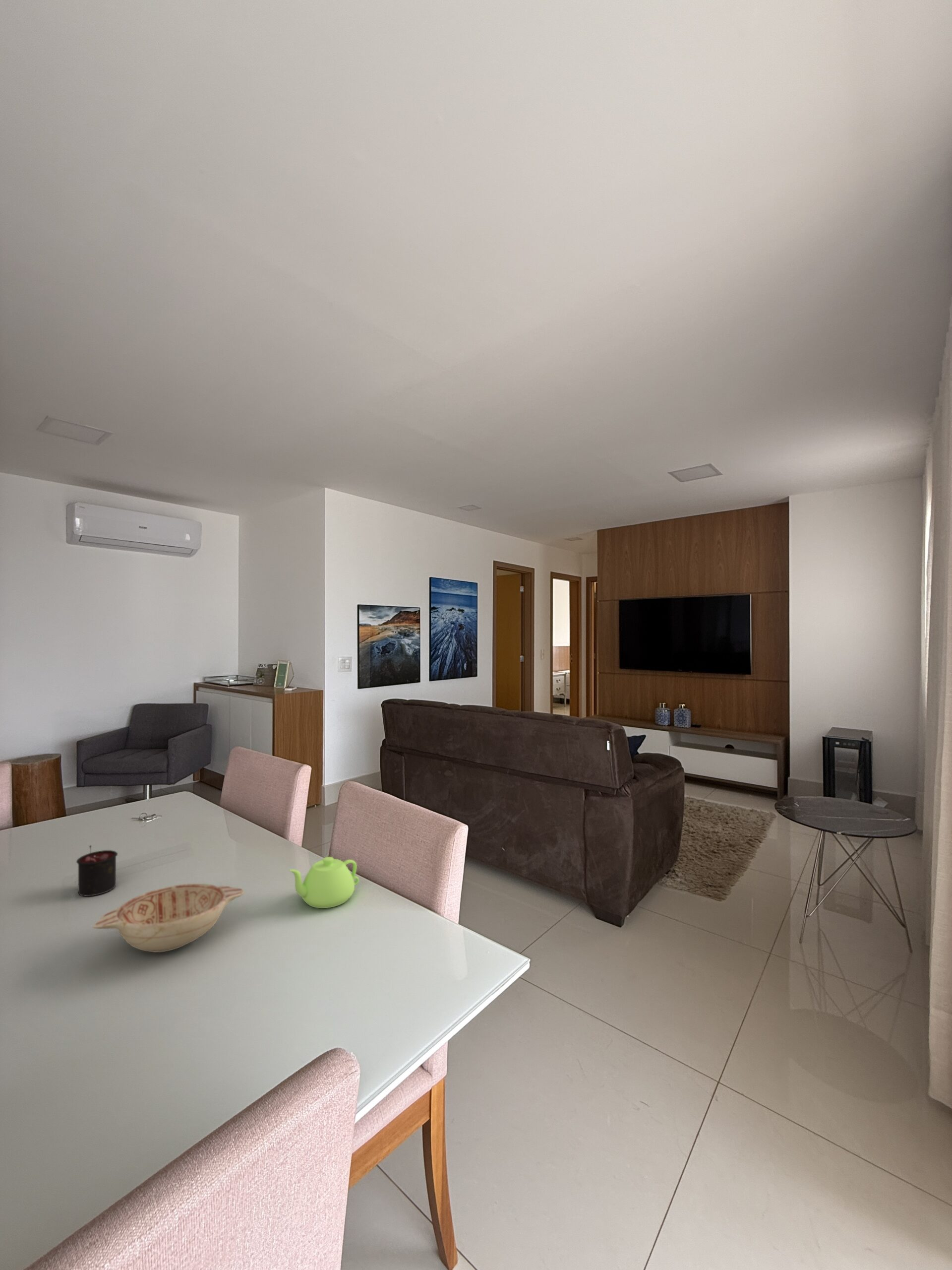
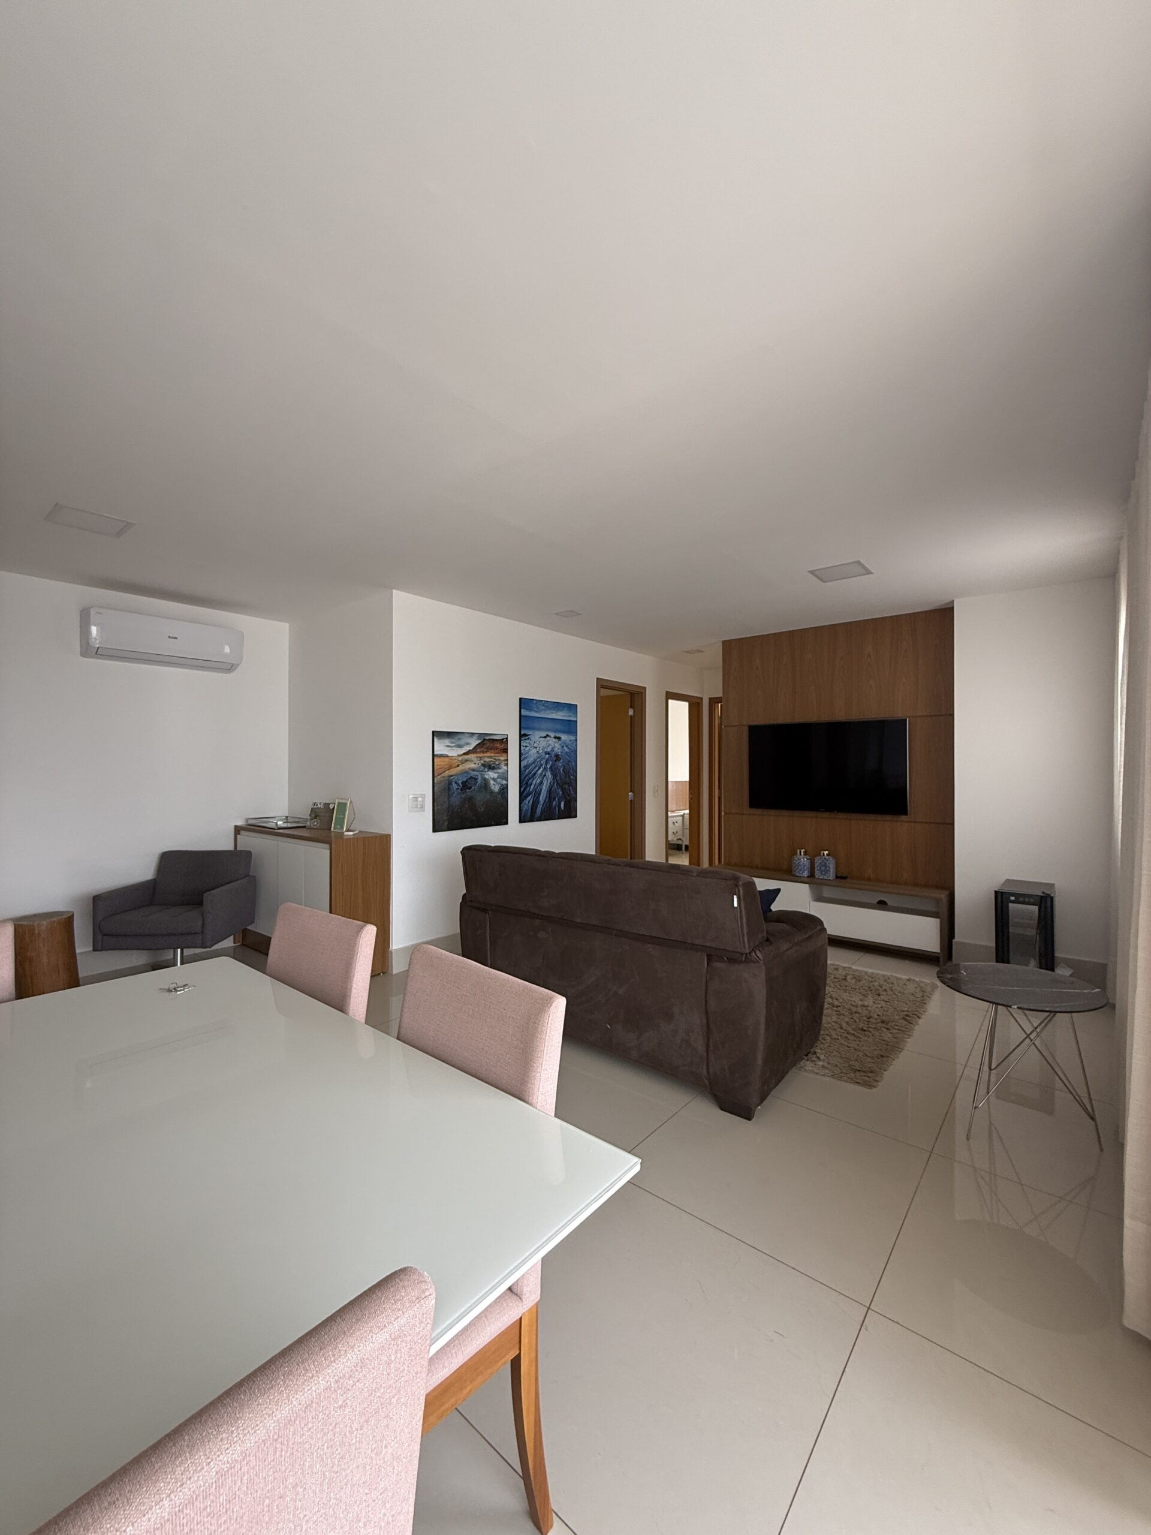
- candle [76,845,118,897]
- decorative bowl [92,883,245,953]
- teapot [289,856,359,909]
